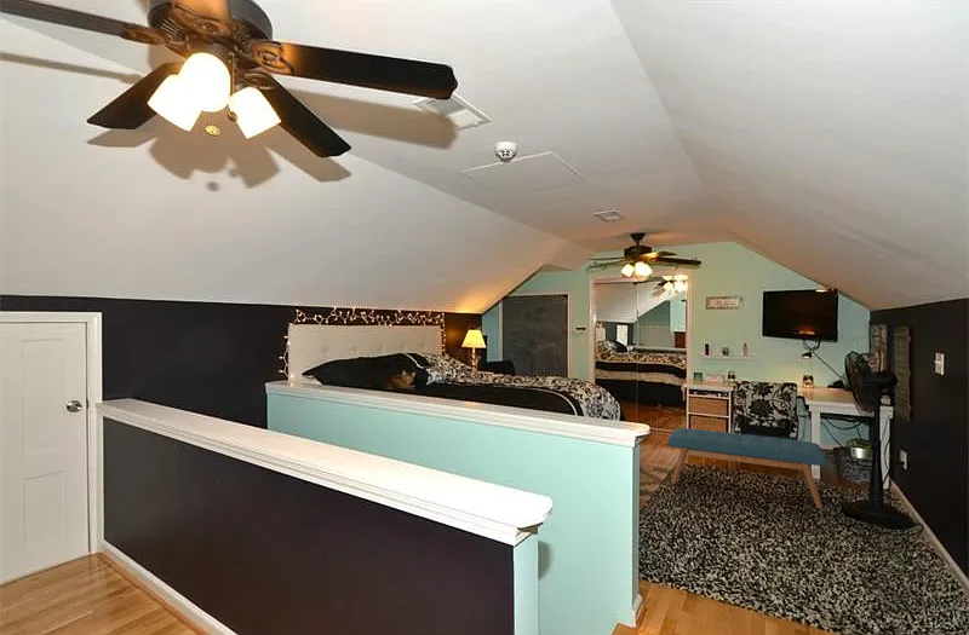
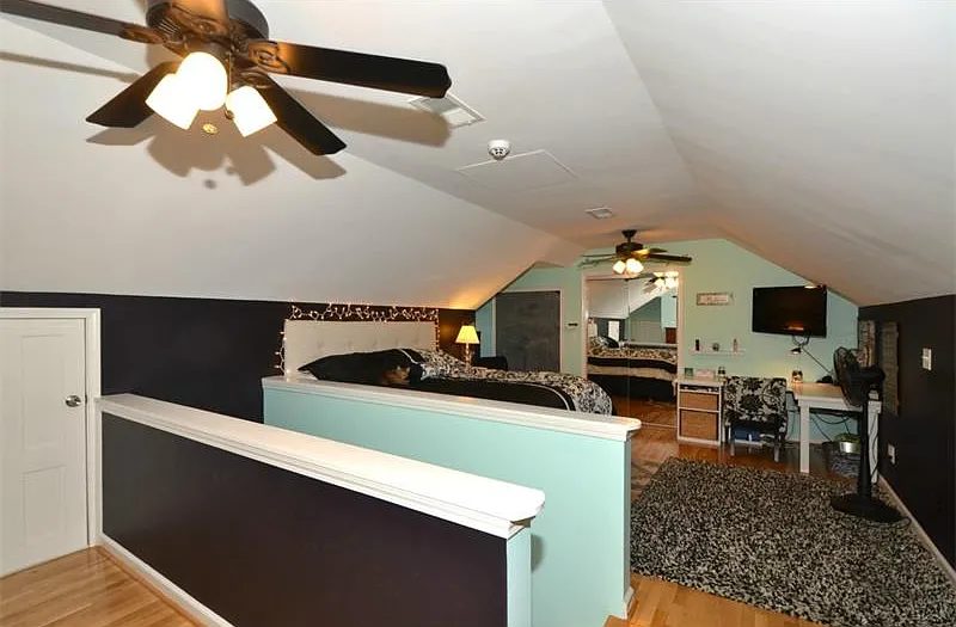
- bench [666,427,828,510]
